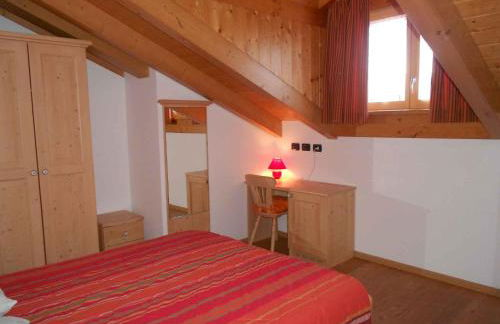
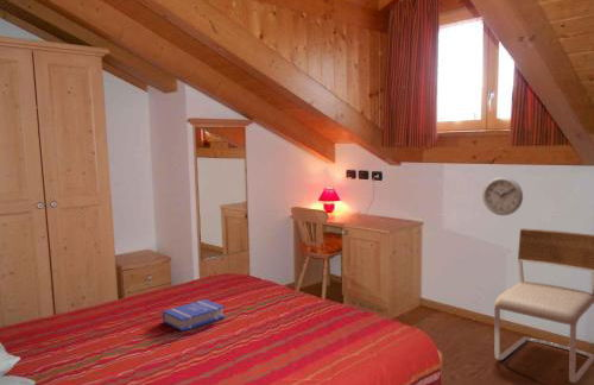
+ chair [493,227,594,384]
+ book [162,298,226,333]
+ wall clock [481,176,524,216]
